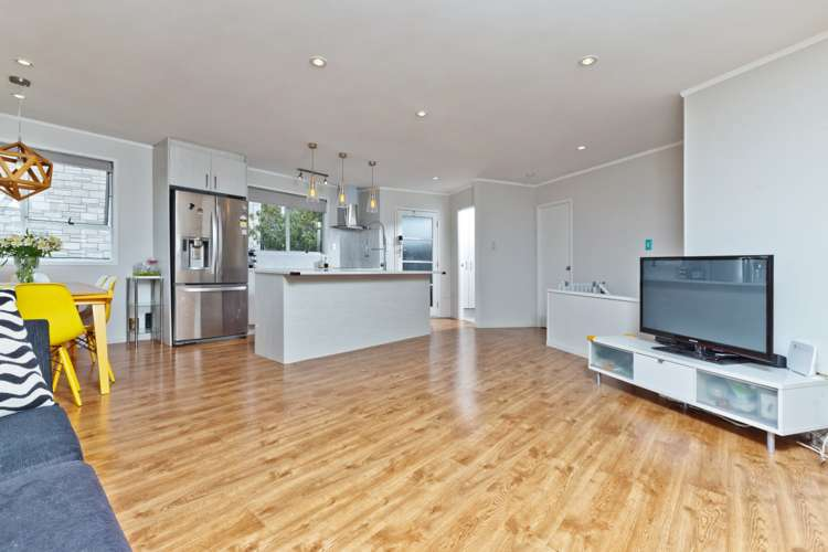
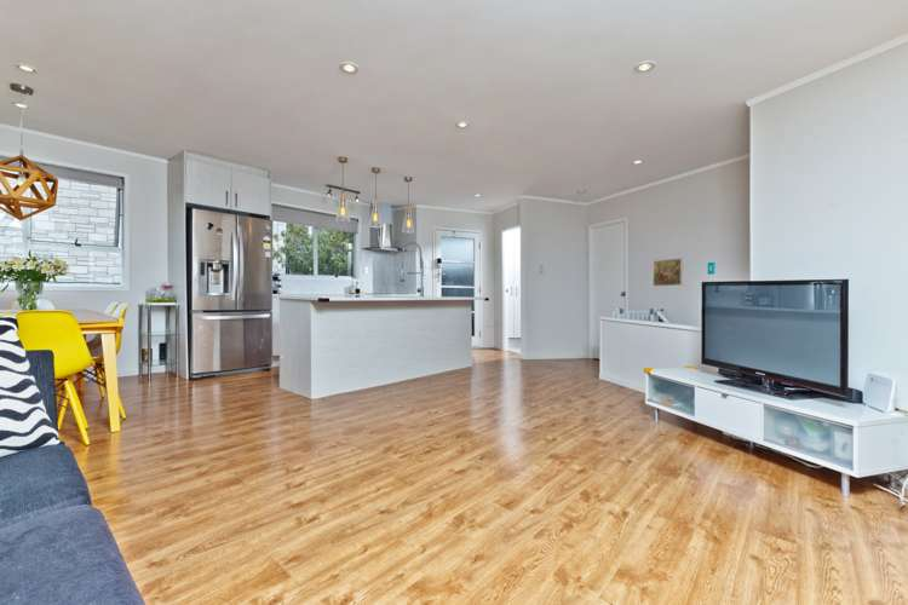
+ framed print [653,257,684,288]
